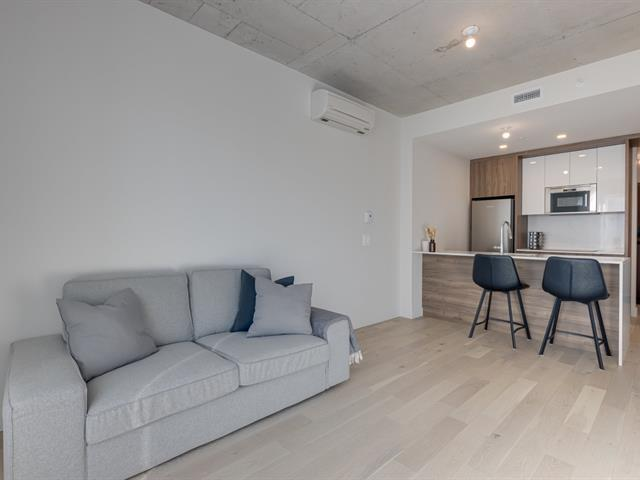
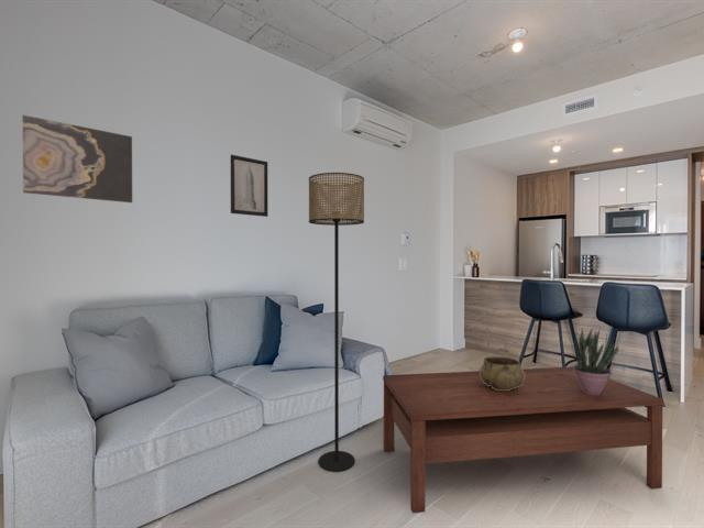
+ coffee table [382,365,664,514]
+ wall art [230,154,268,218]
+ potted plant [572,327,620,395]
+ decorative bowl [479,355,525,391]
+ wall art [22,114,133,204]
+ floor lamp [308,172,365,473]
